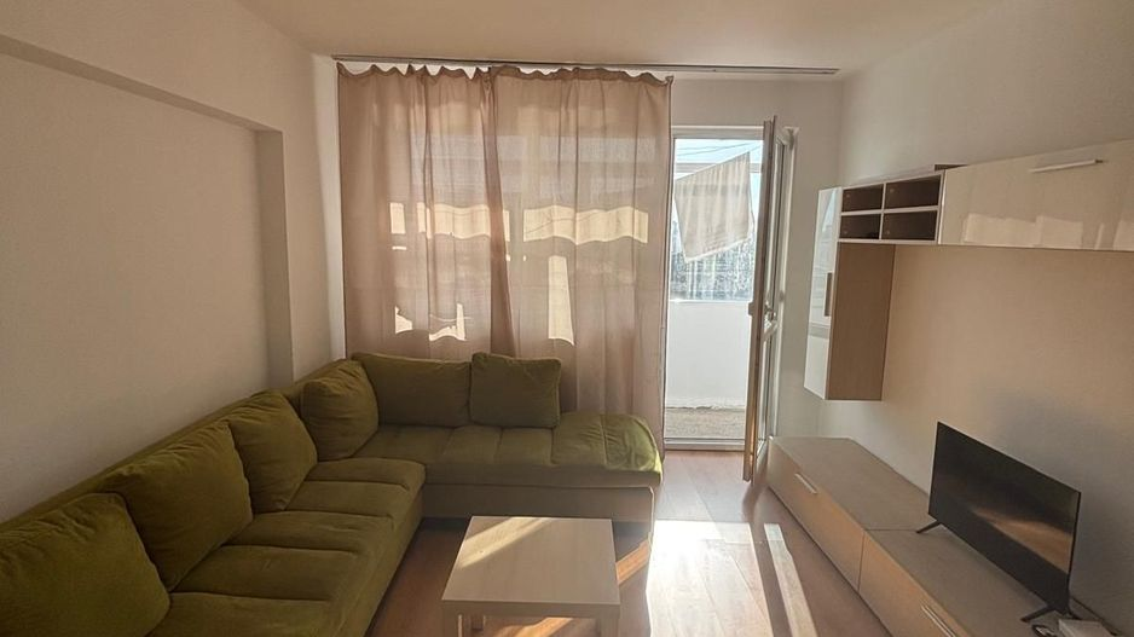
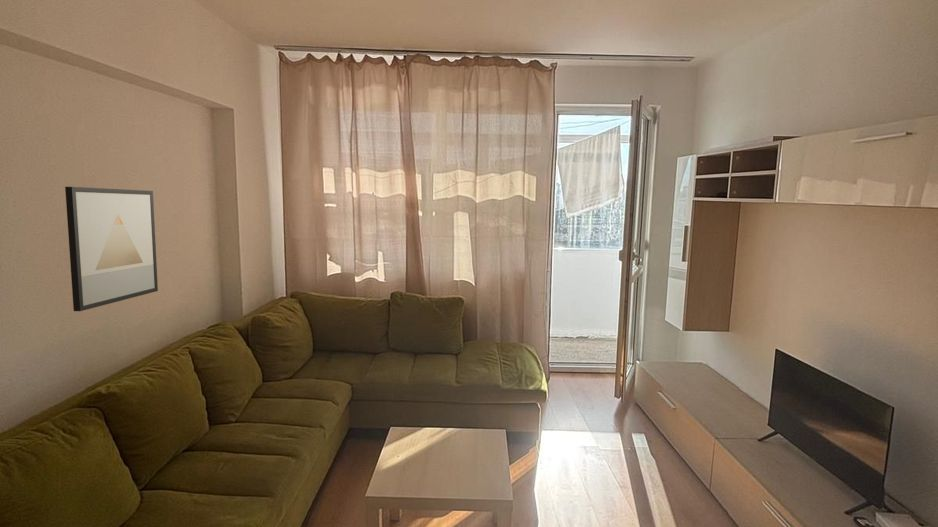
+ wall art [64,186,159,312]
